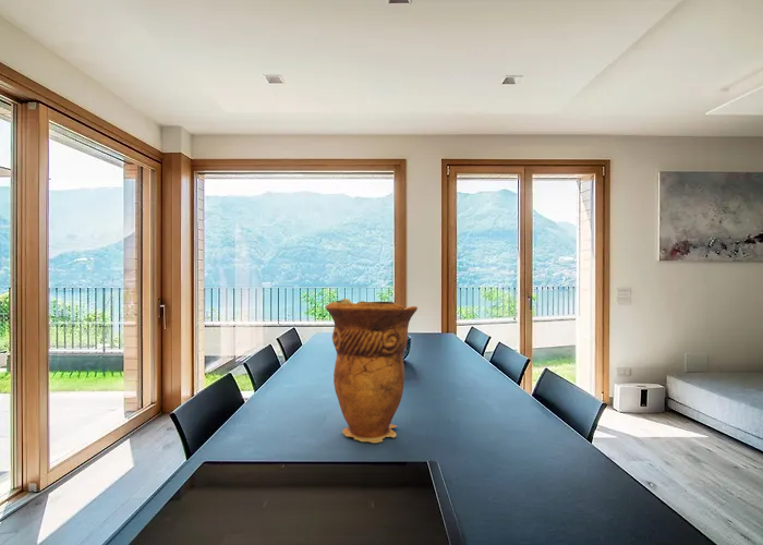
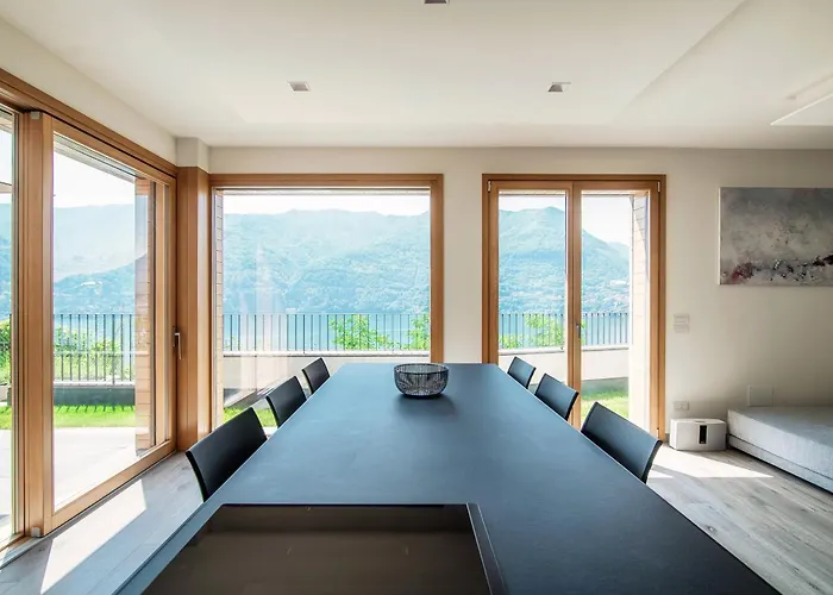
- decorative vase [324,298,419,444]
